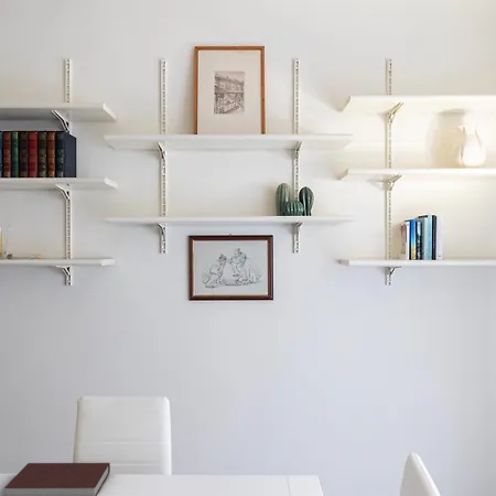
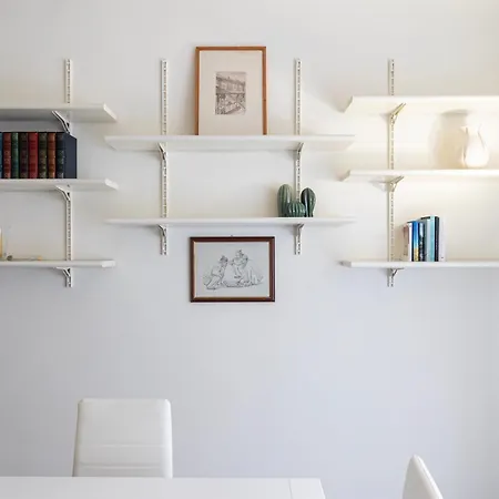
- notebook [3,462,111,496]
